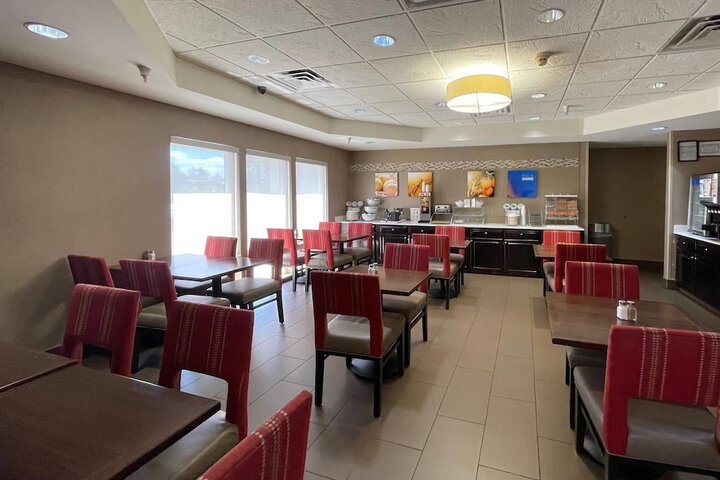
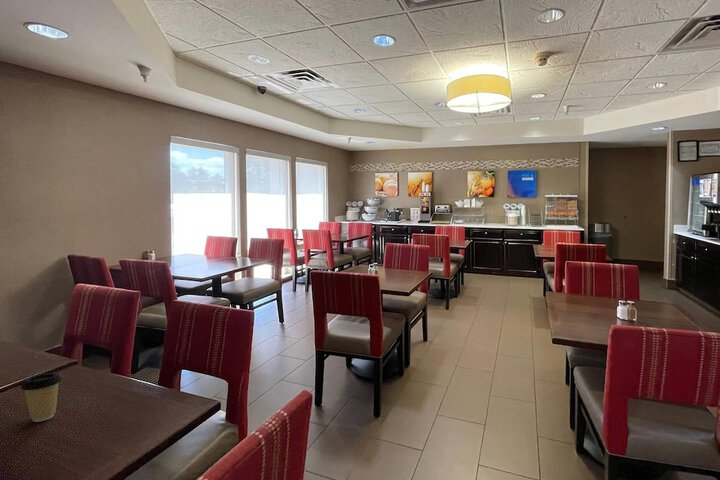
+ coffee cup [20,372,63,423]
